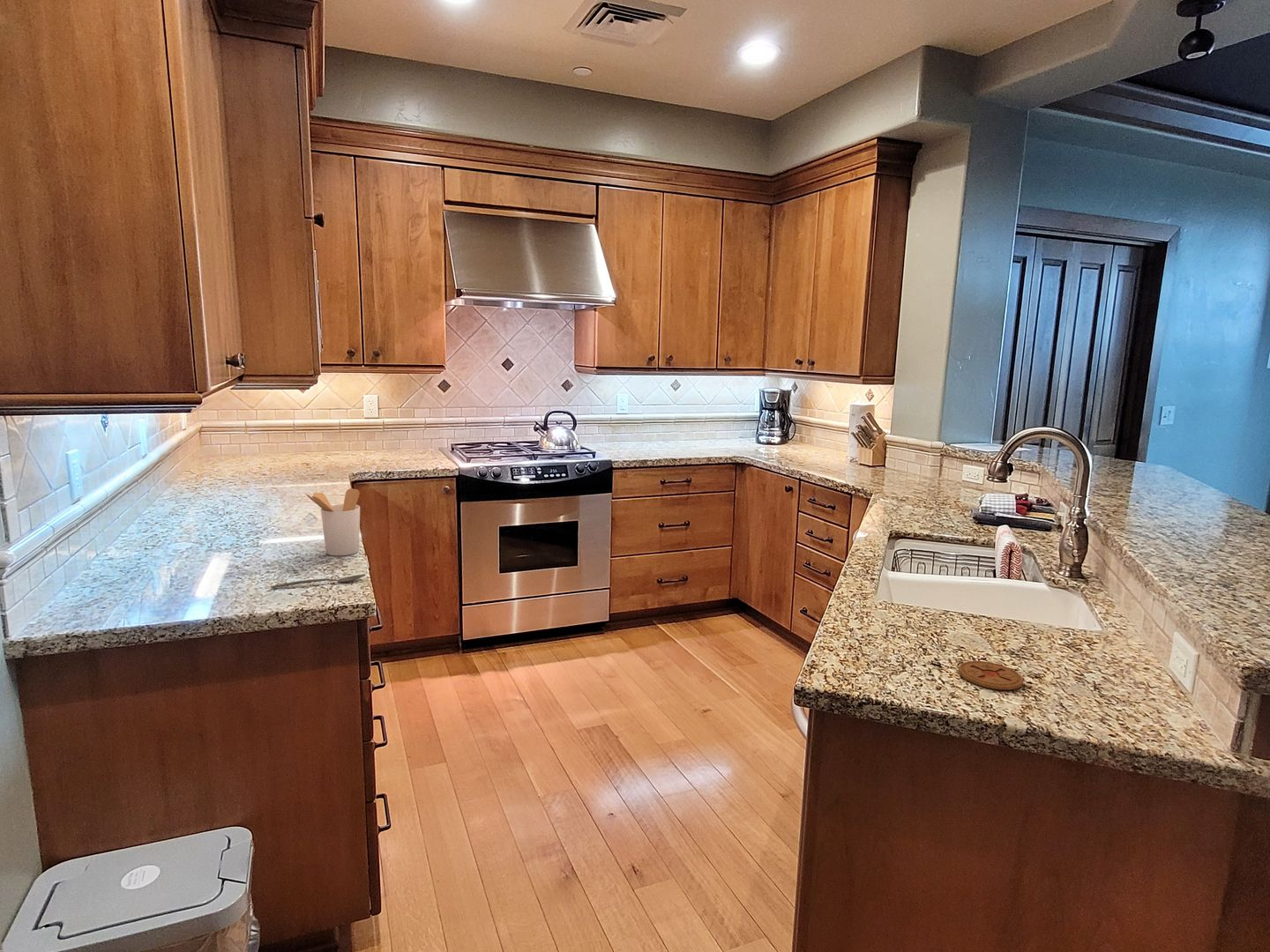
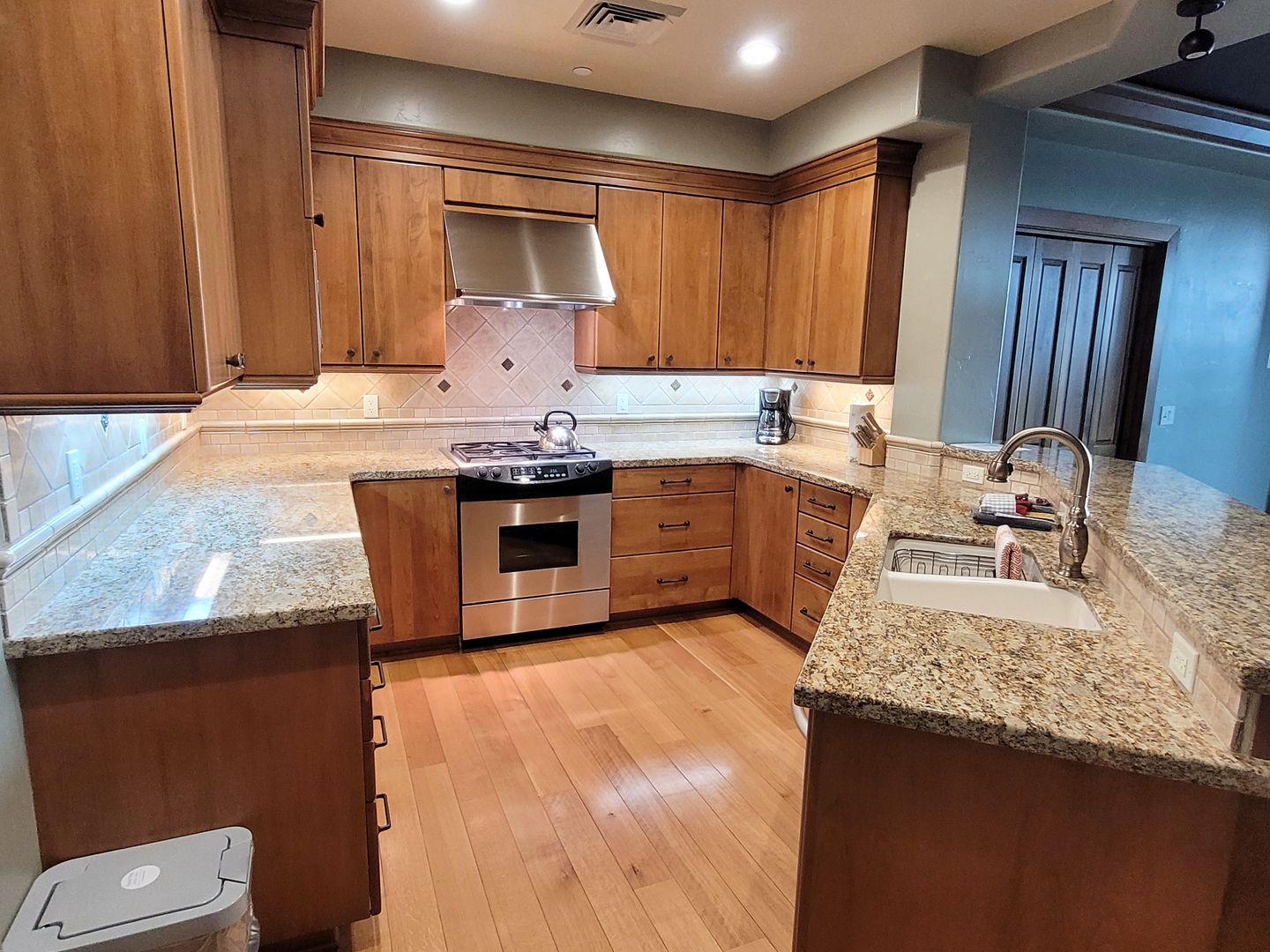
- spoon [271,573,366,589]
- coaster [958,660,1024,691]
- utensil holder [303,487,361,556]
